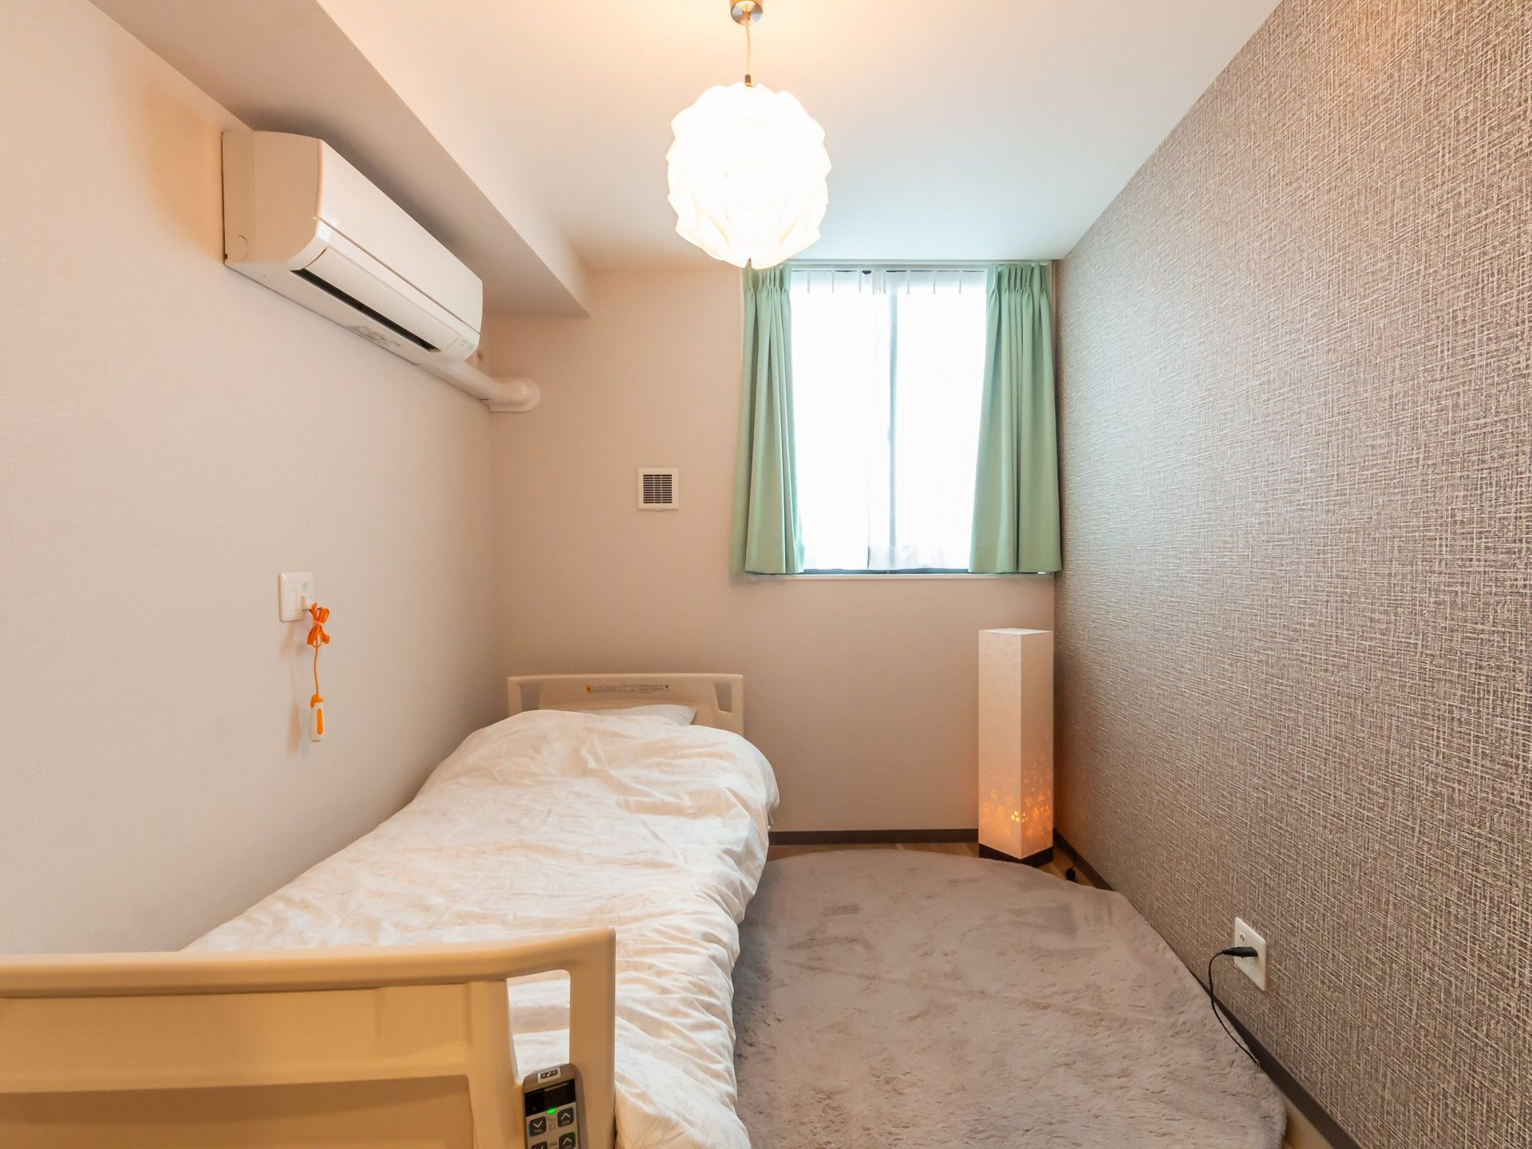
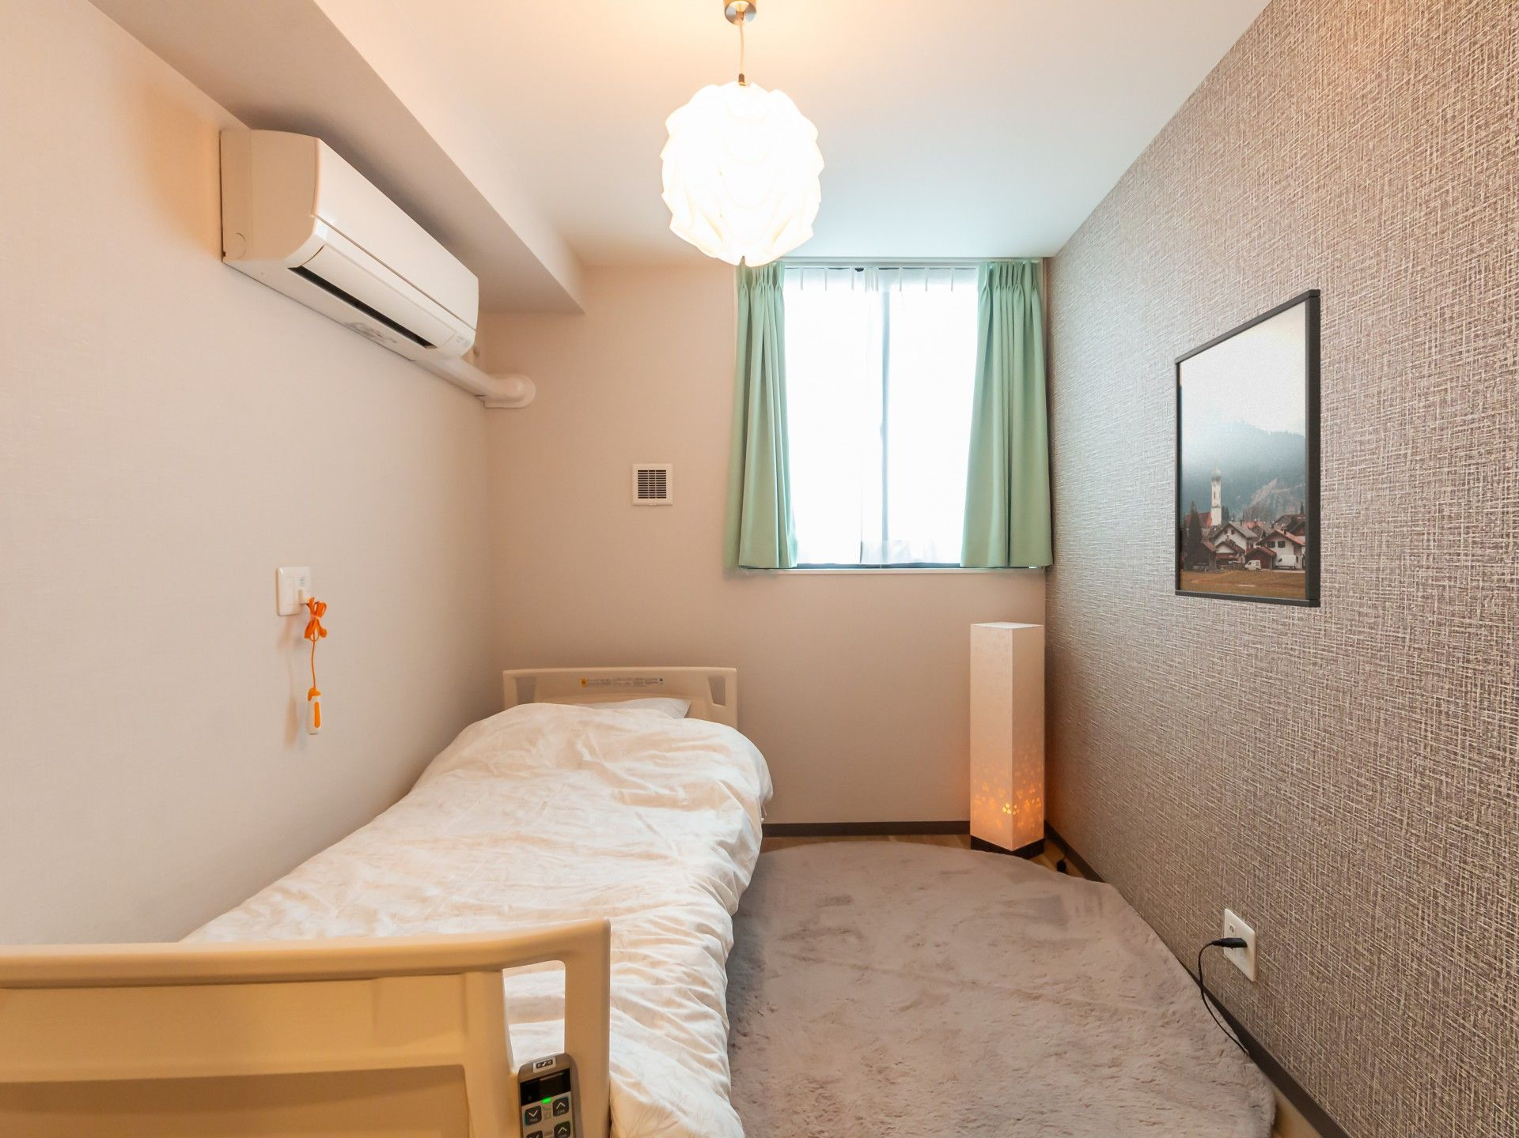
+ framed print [1173,288,1322,608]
